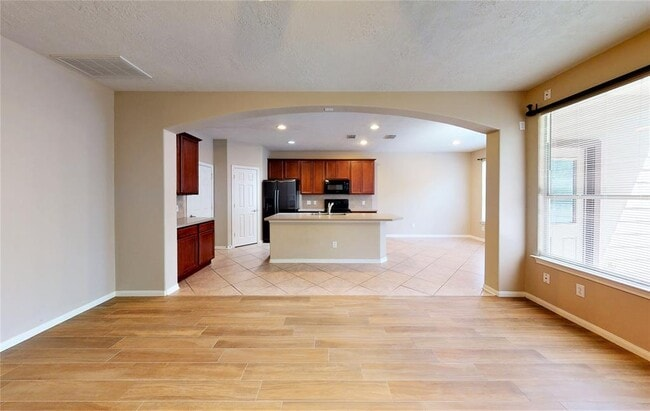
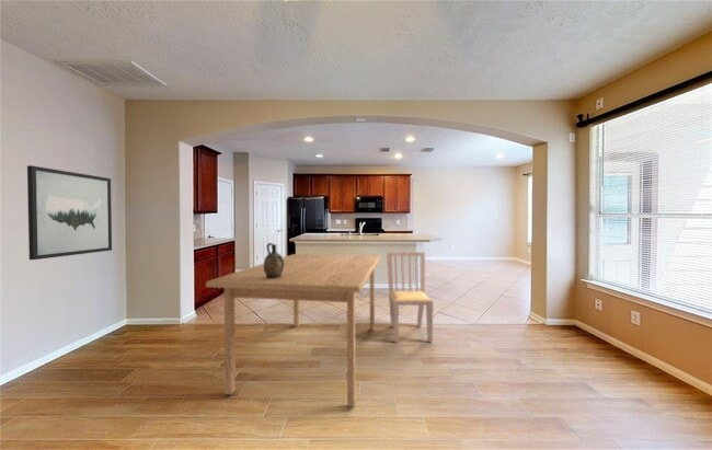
+ wall art [26,164,113,261]
+ dining chair [386,251,434,344]
+ table [205,253,381,408]
+ ceramic jug [263,242,284,279]
